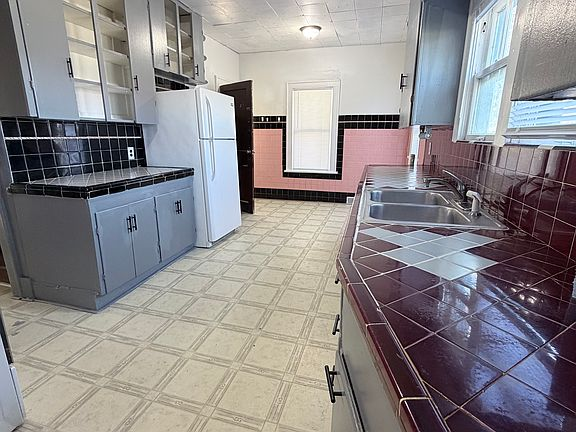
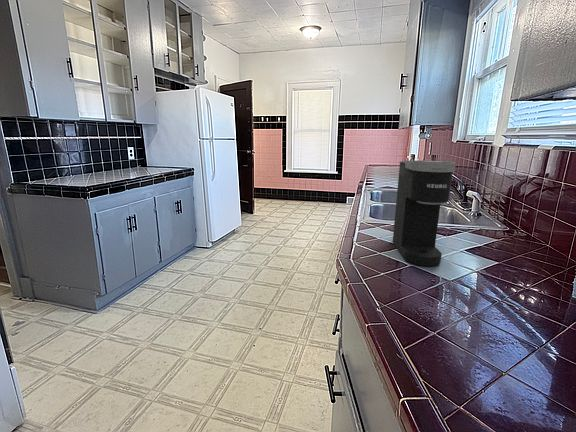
+ coffee maker [392,159,457,267]
